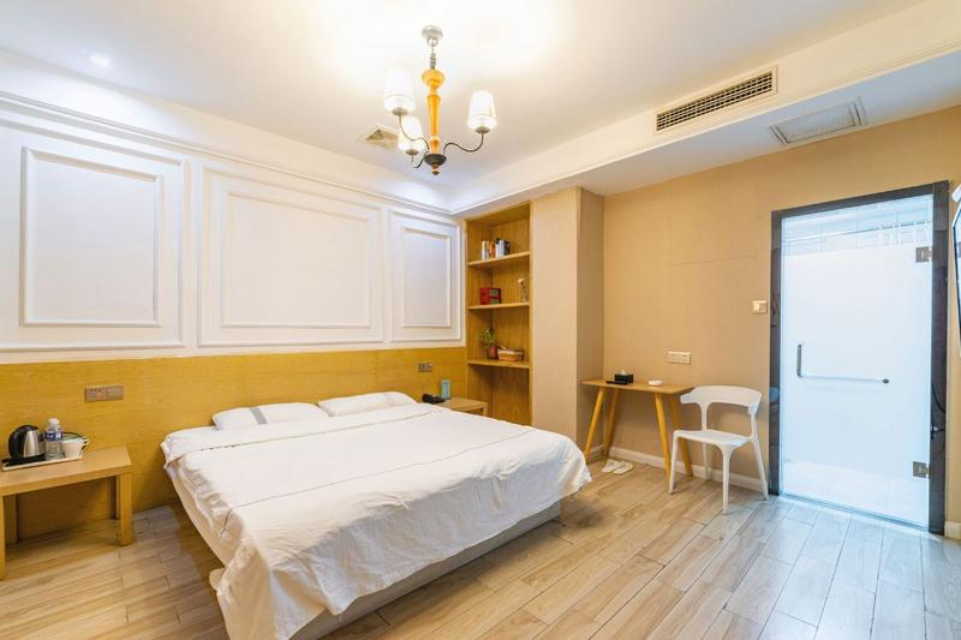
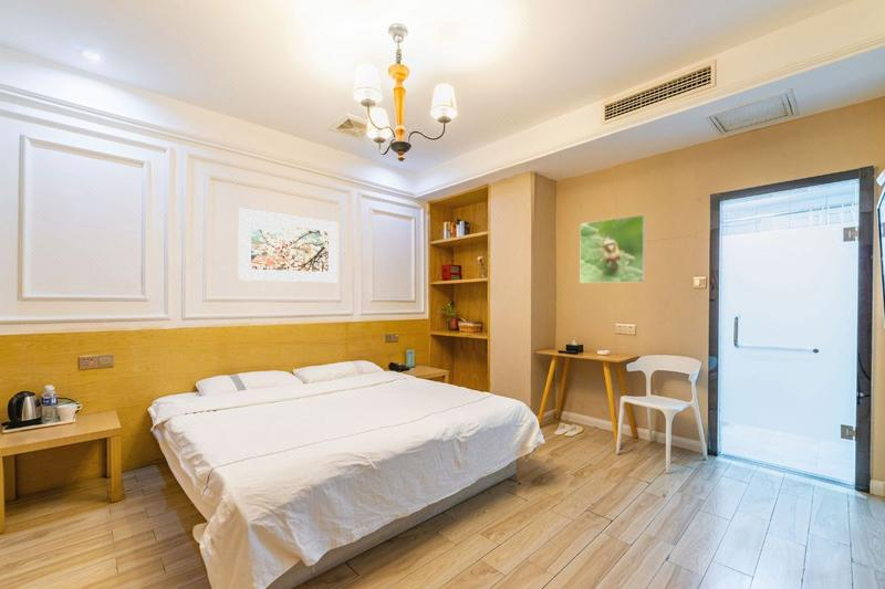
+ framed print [579,214,646,284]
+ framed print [238,207,339,283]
